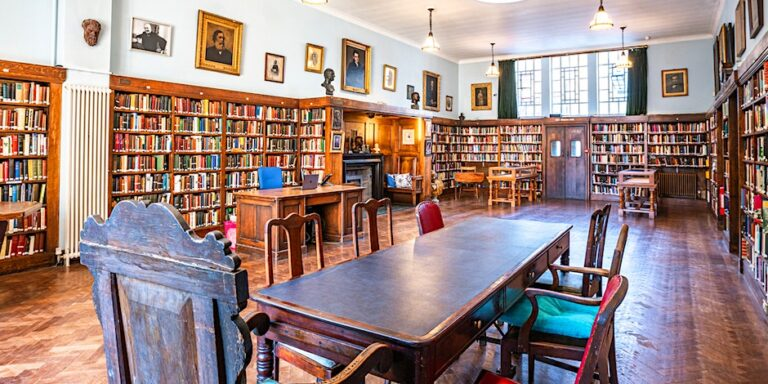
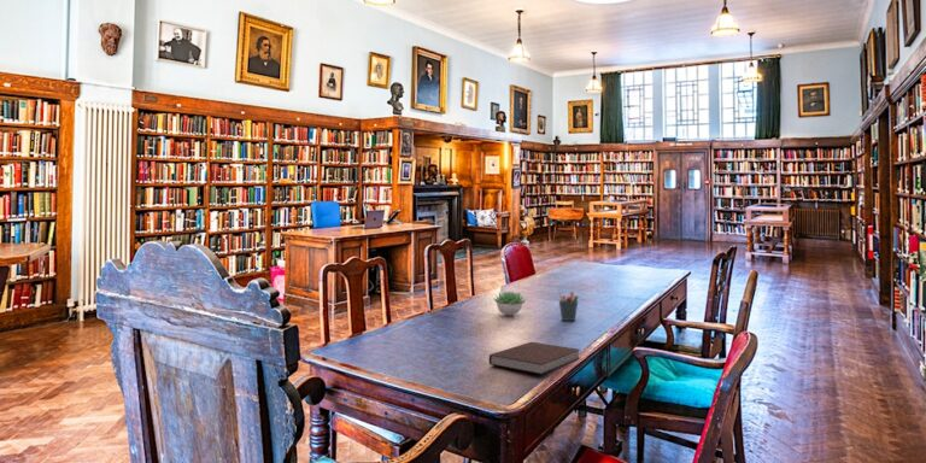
+ notebook [488,341,581,376]
+ pen holder [557,288,580,322]
+ succulent plant [492,291,527,316]
